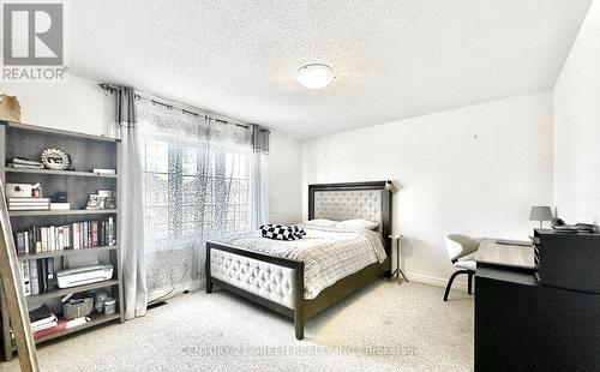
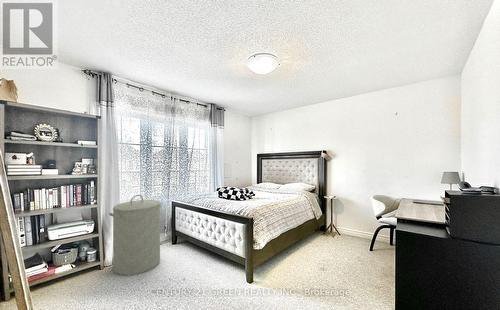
+ laundry hamper [108,194,162,276]
